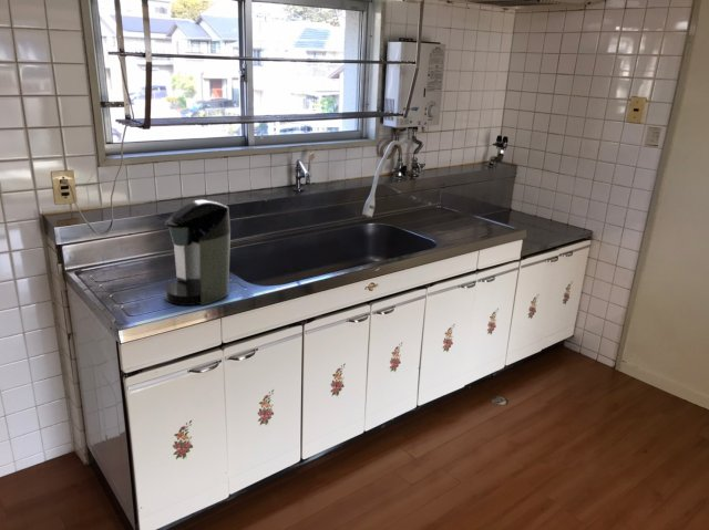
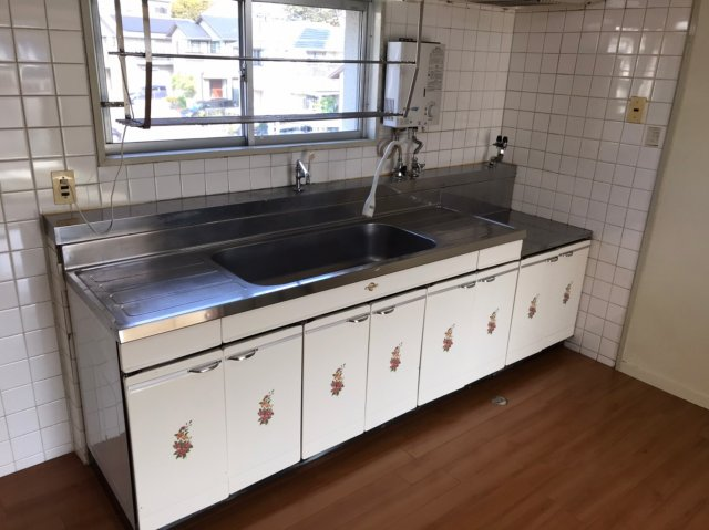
- coffee maker [164,198,232,306]
